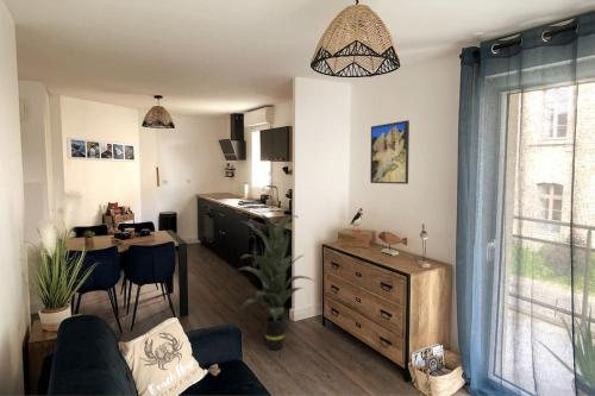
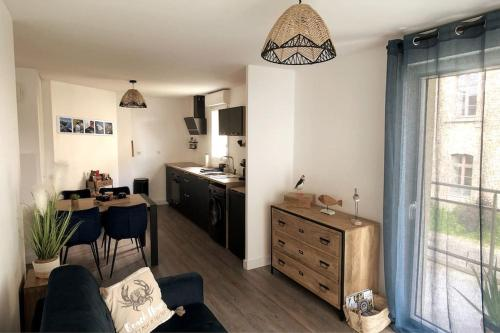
- indoor plant [234,210,315,351]
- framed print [369,119,411,186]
